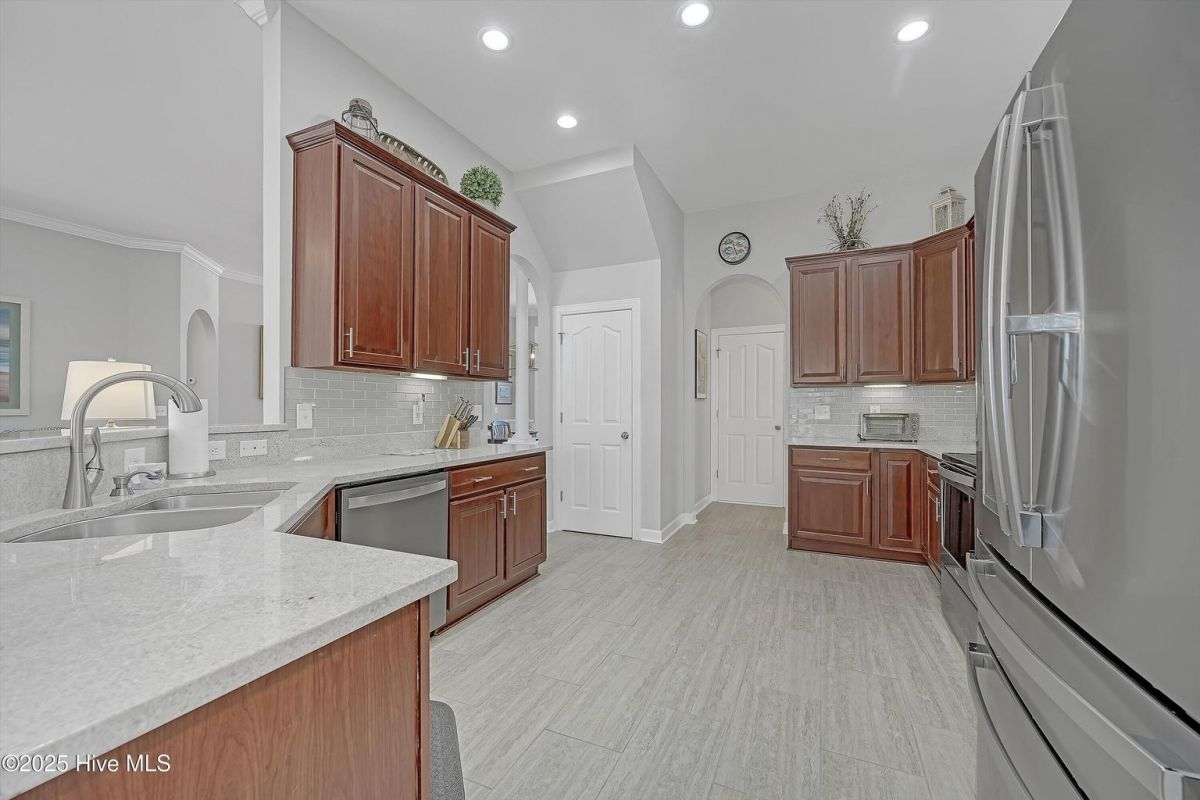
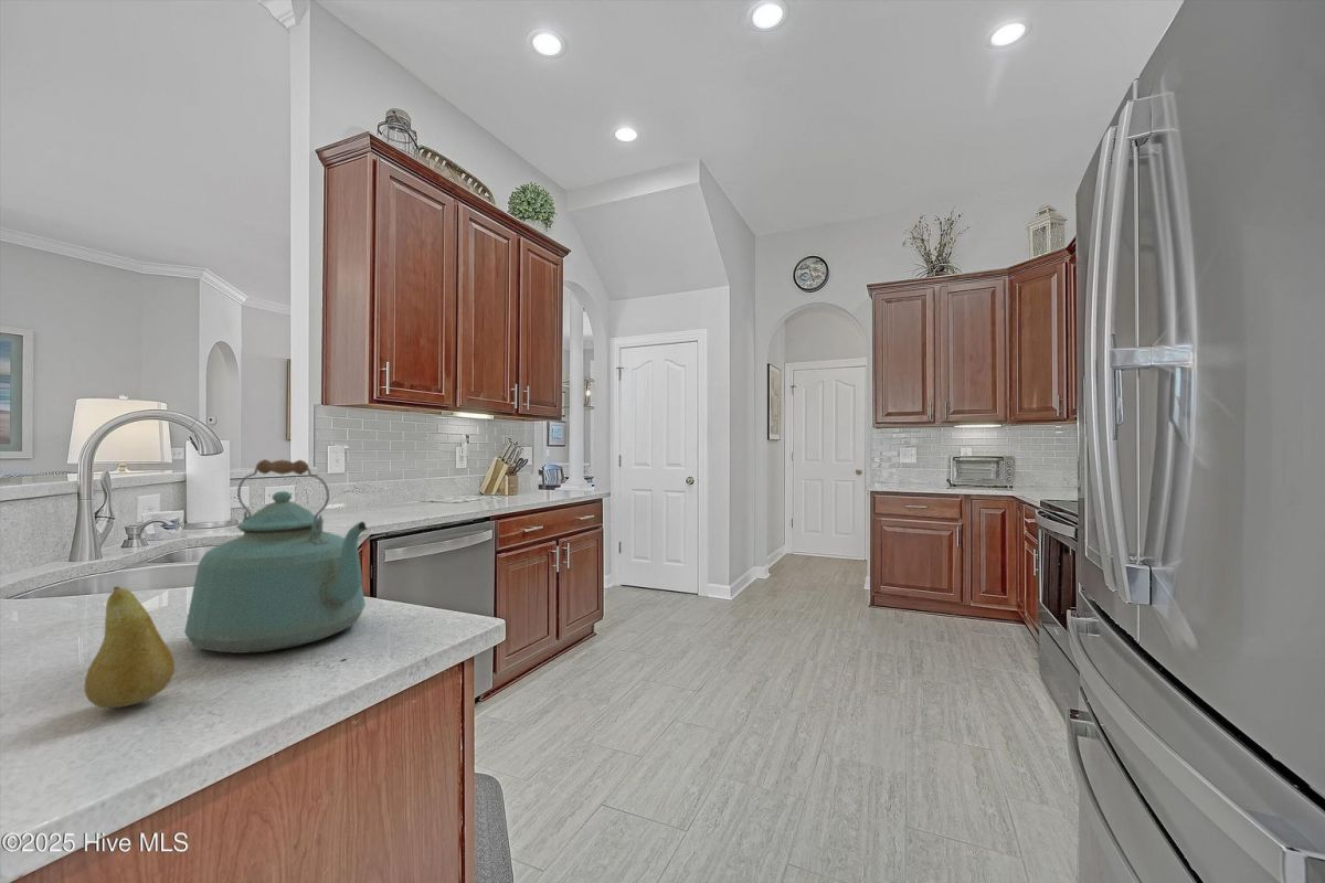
+ kettle [183,458,369,655]
+ fruit [84,585,176,710]
